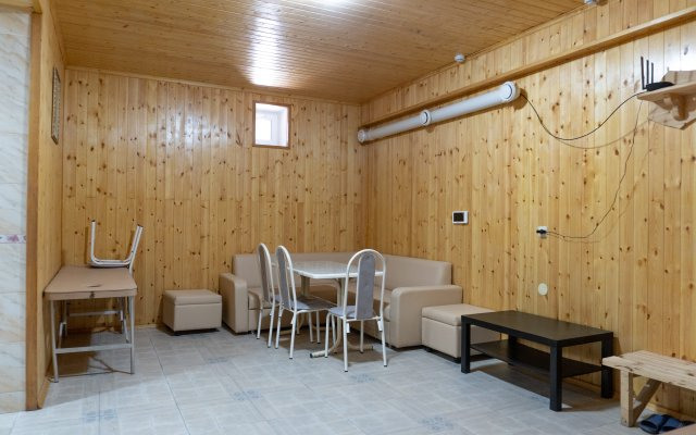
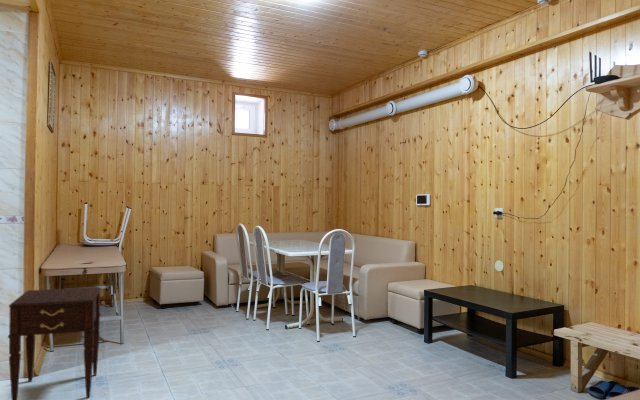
+ nightstand [7,286,102,400]
